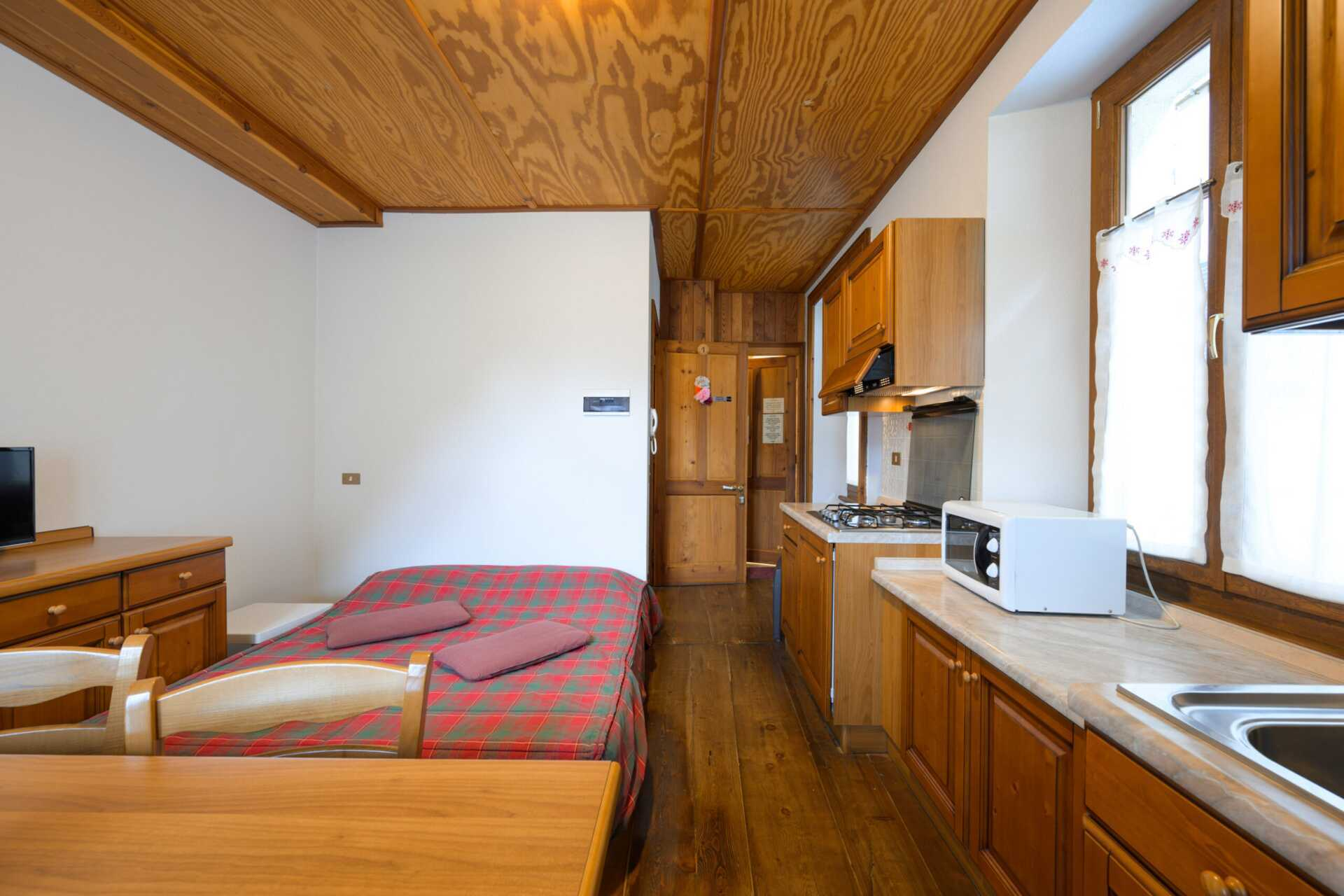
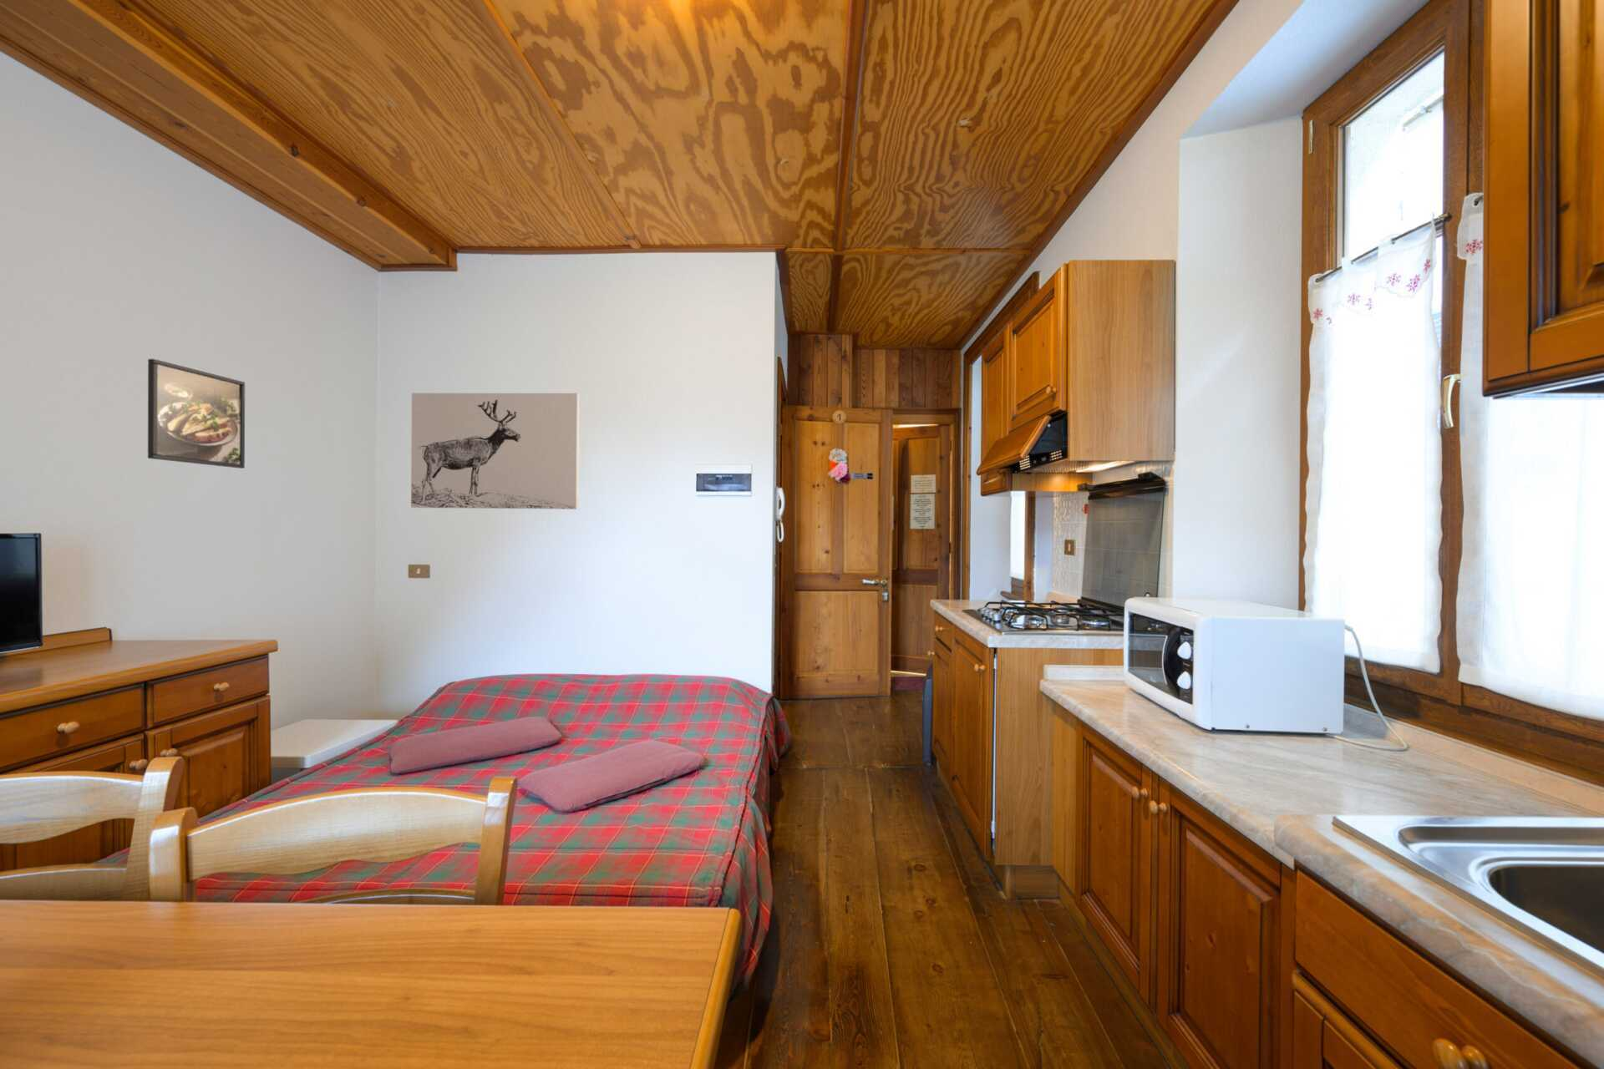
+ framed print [147,358,246,469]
+ wall art [411,393,580,511]
